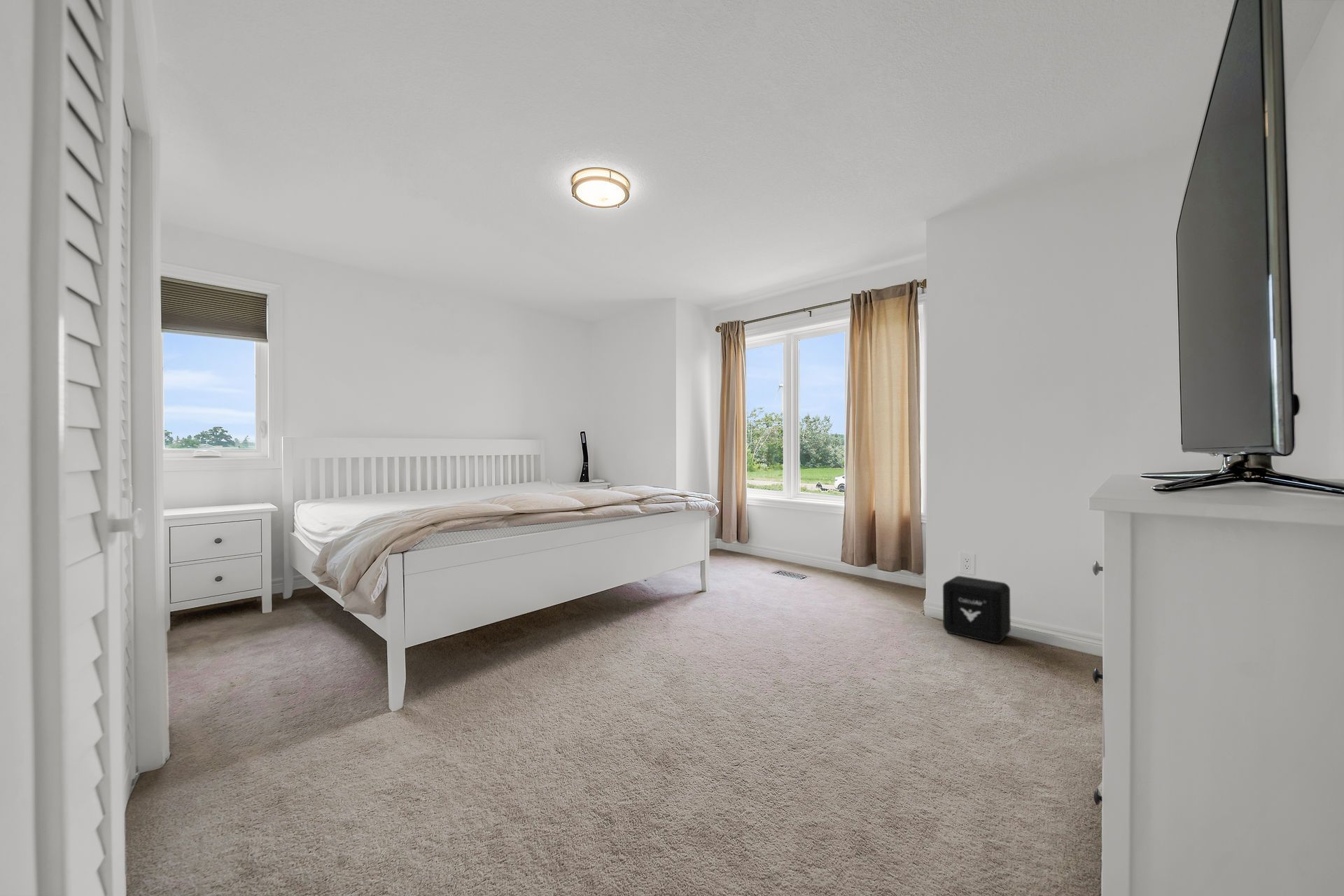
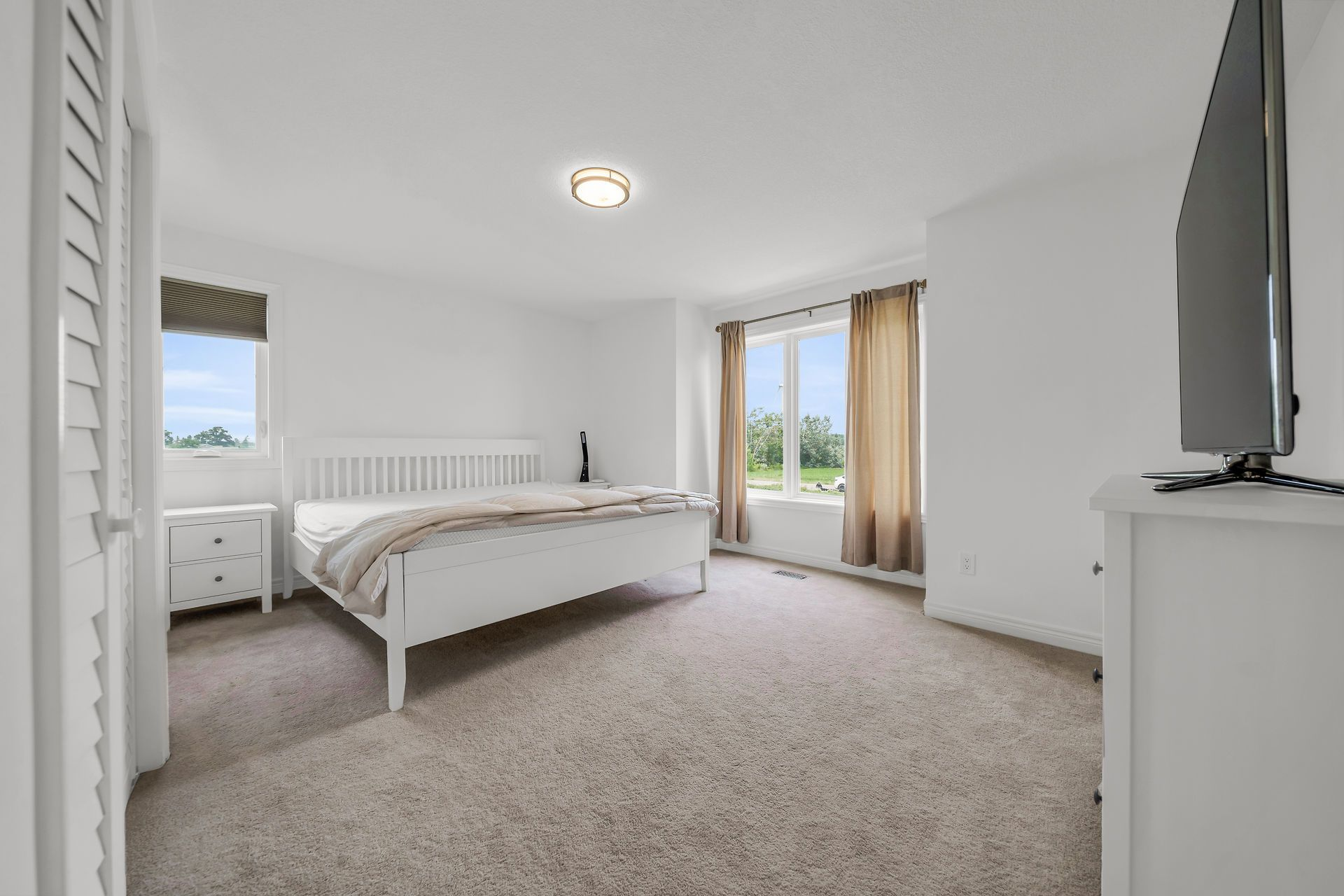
- air purifier [942,575,1012,644]
